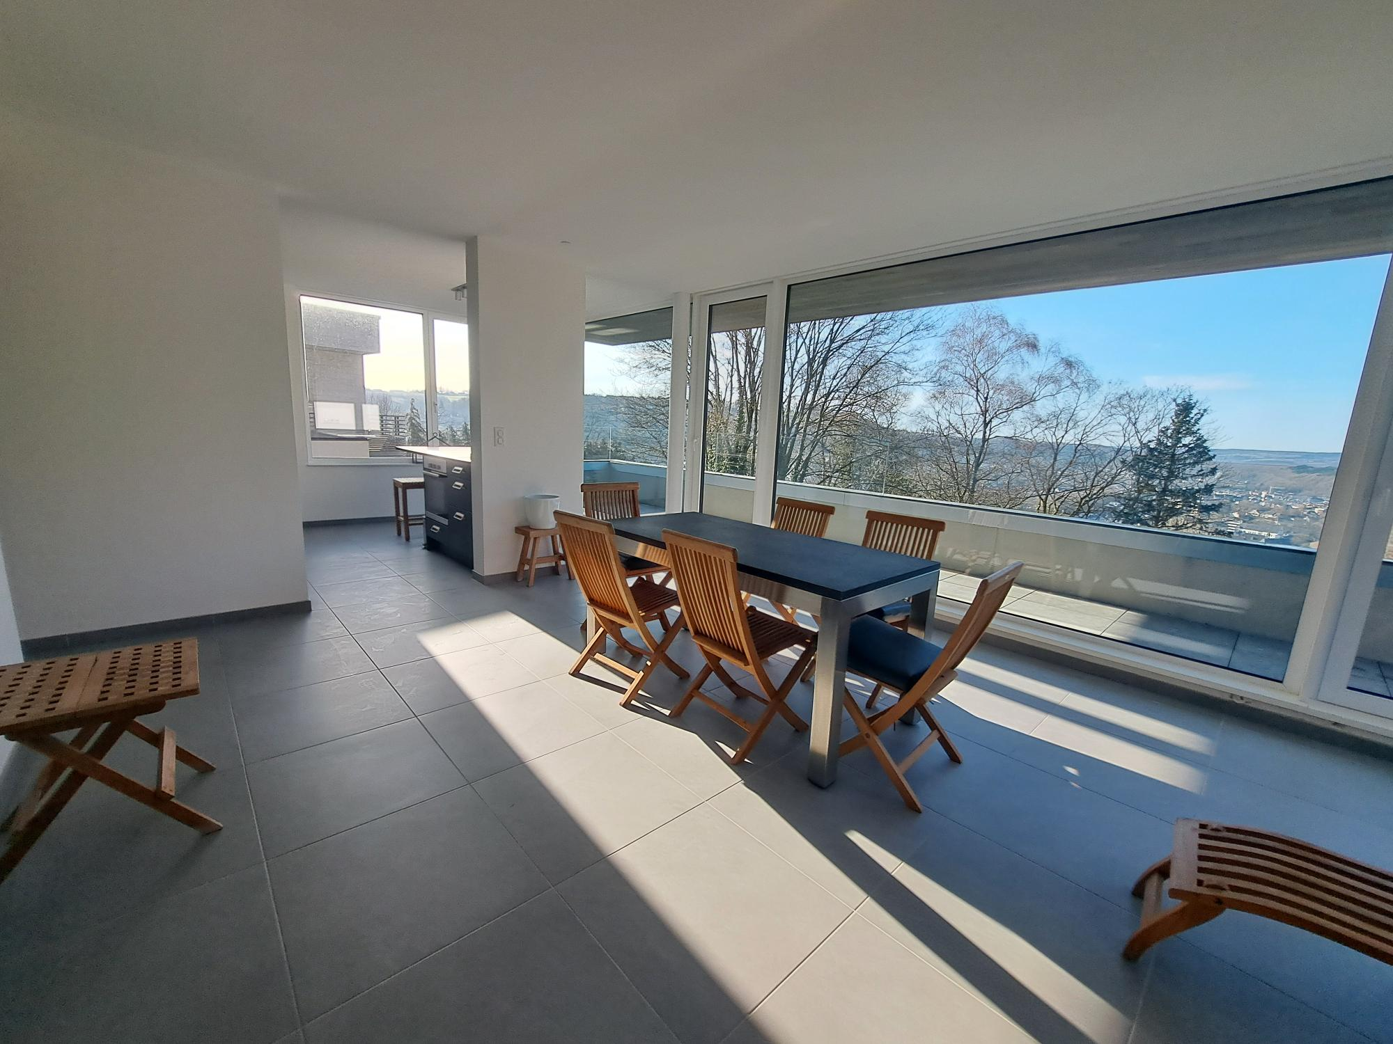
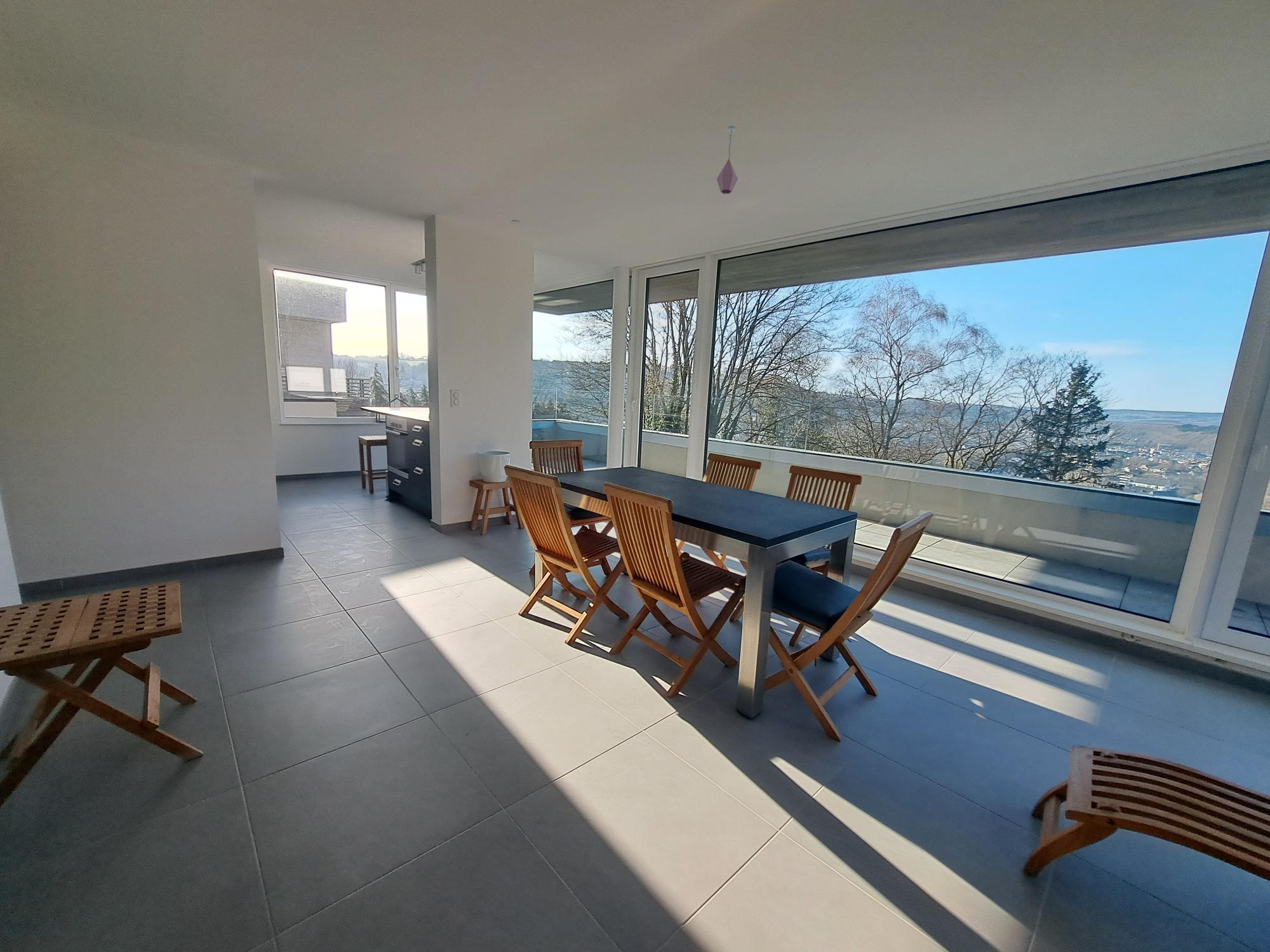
+ pendant light [716,125,739,194]
